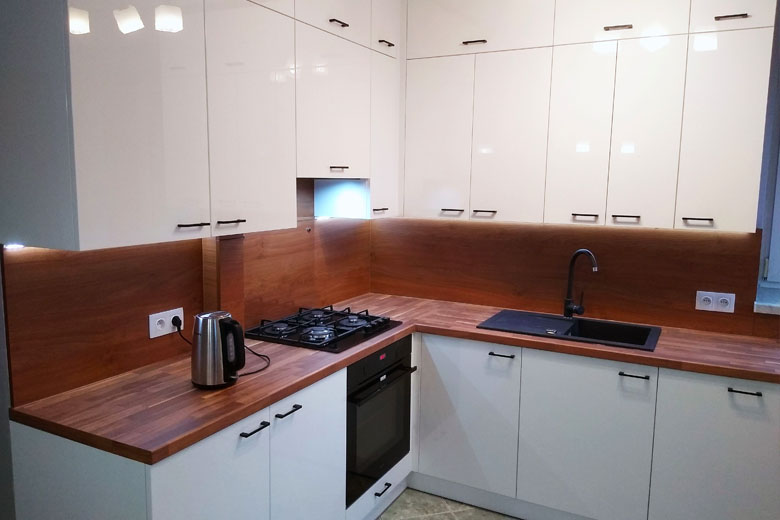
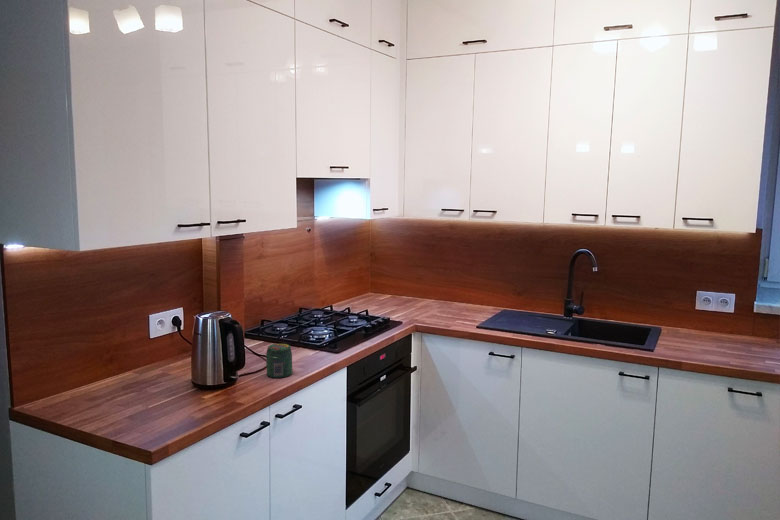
+ jar [265,343,293,379]
